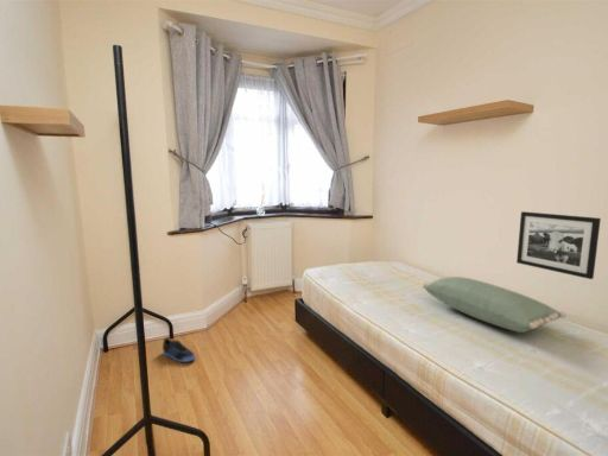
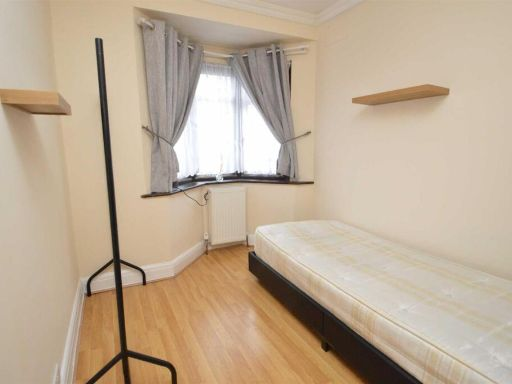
- sneaker [162,336,196,363]
- picture frame [515,210,602,280]
- pillow [422,276,568,334]
